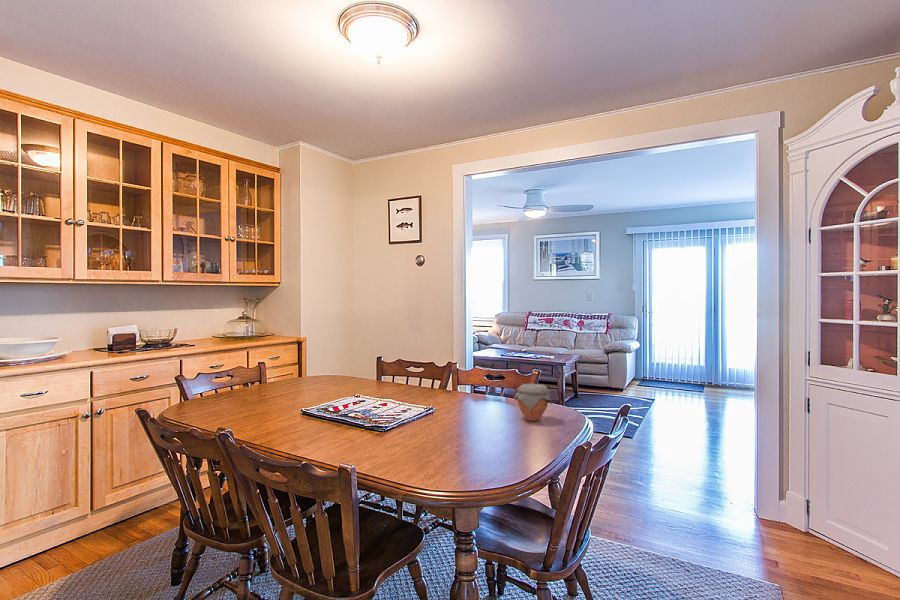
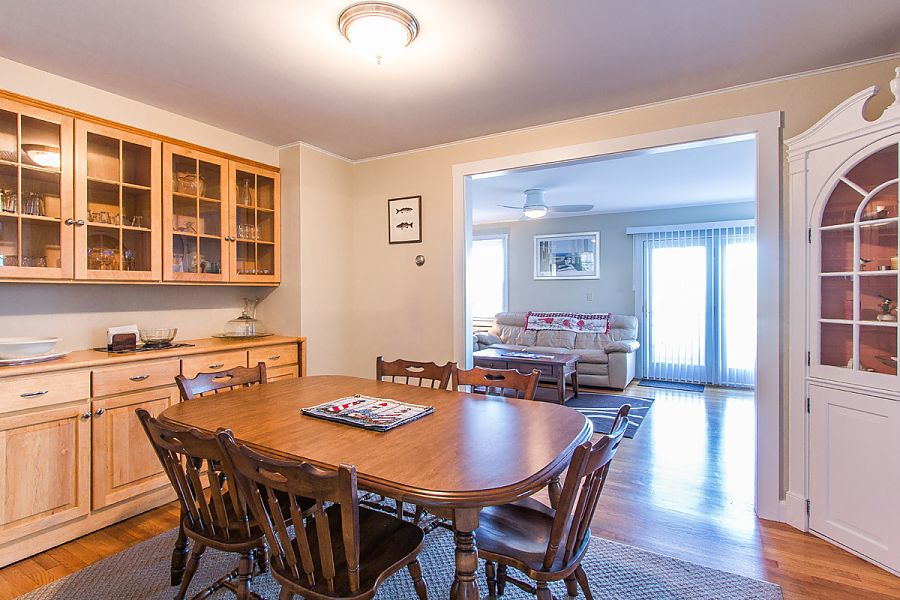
- jar [513,383,554,422]
